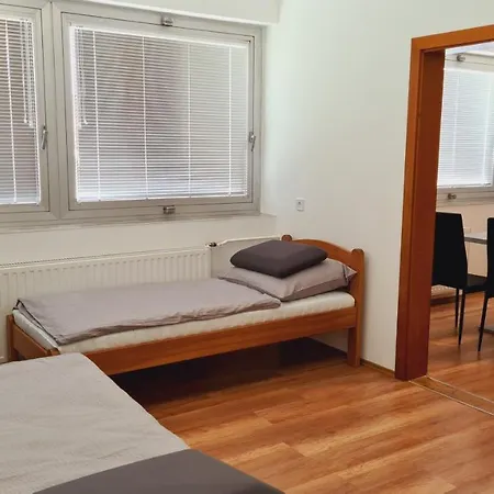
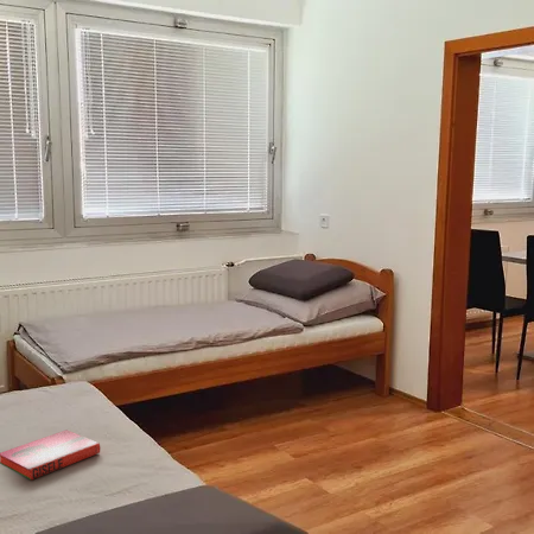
+ hardback book [0,428,101,482]
